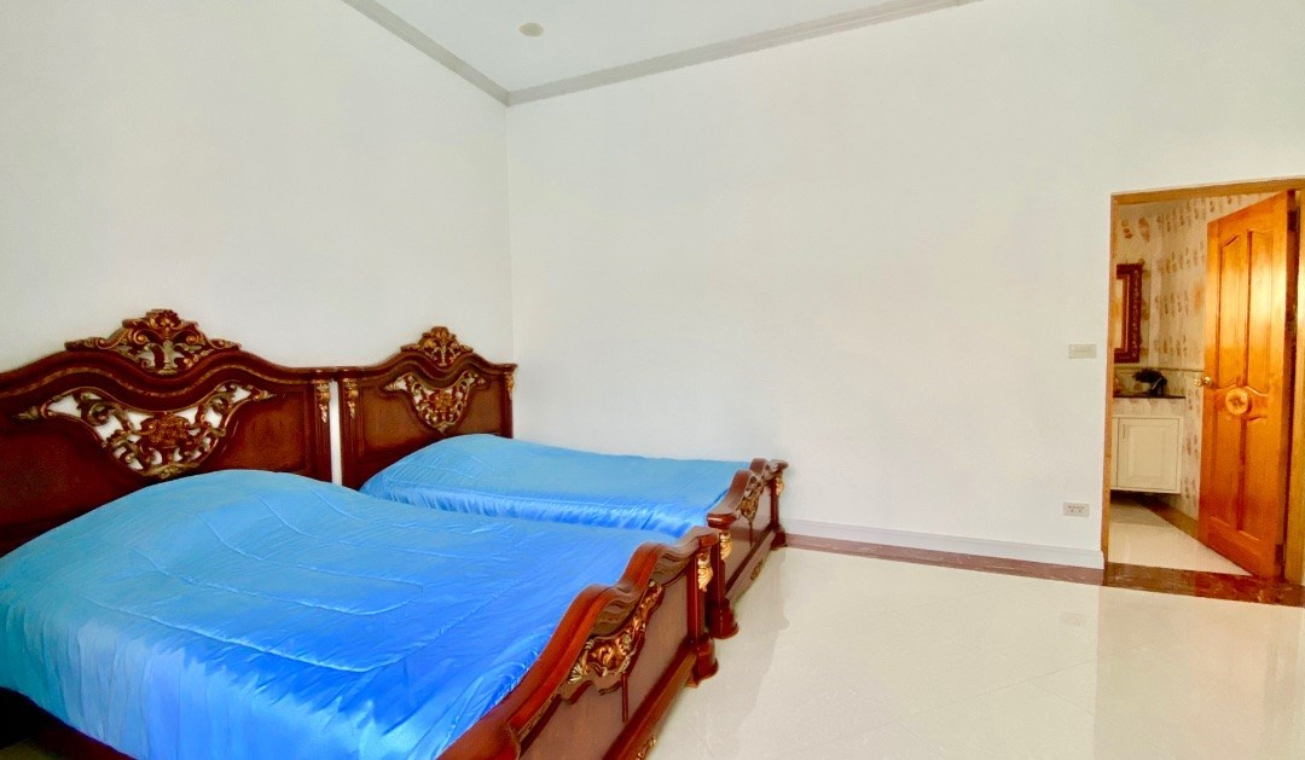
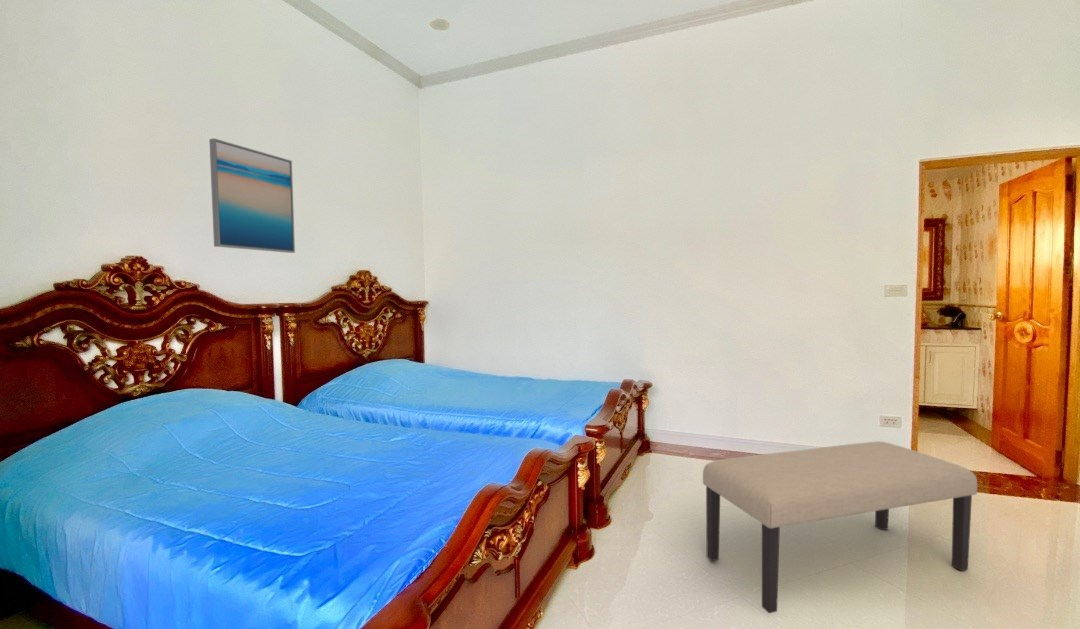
+ bench [702,441,978,614]
+ wall art [208,137,296,254]
